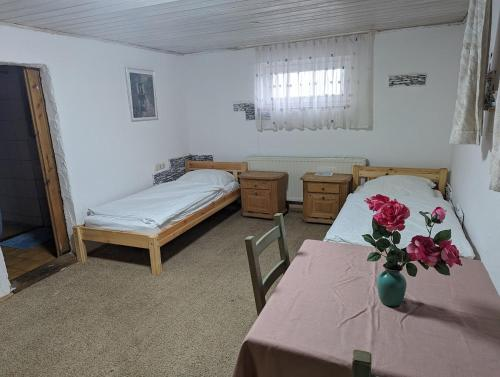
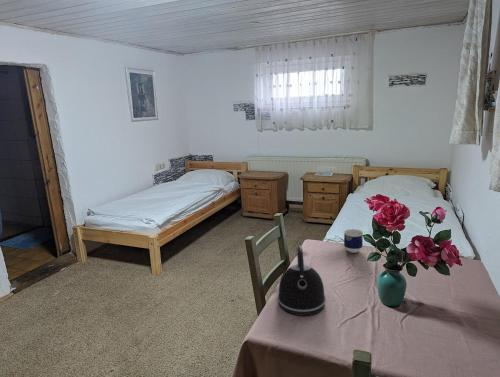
+ cup [343,228,364,254]
+ kettle [277,245,327,317]
